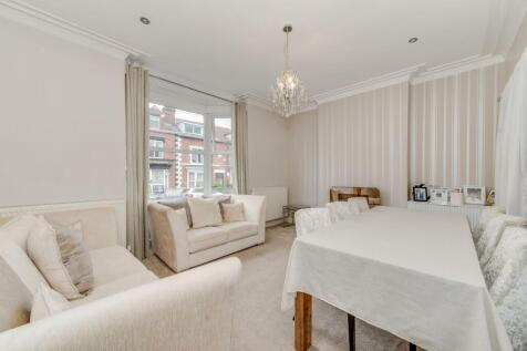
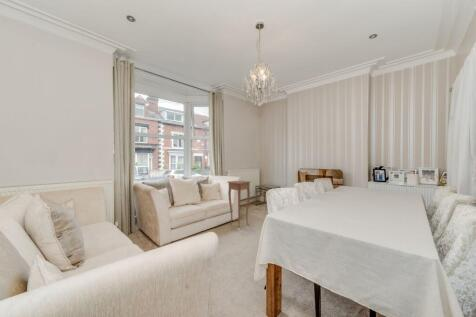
+ side table [226,179,252,227]
